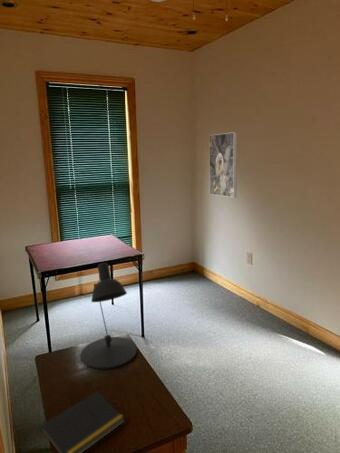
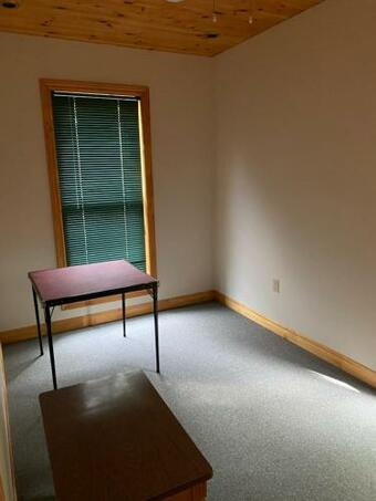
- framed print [208,131,238,199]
- desk lamp [79,262,138,370]
- notepad [39,390,126,453]
